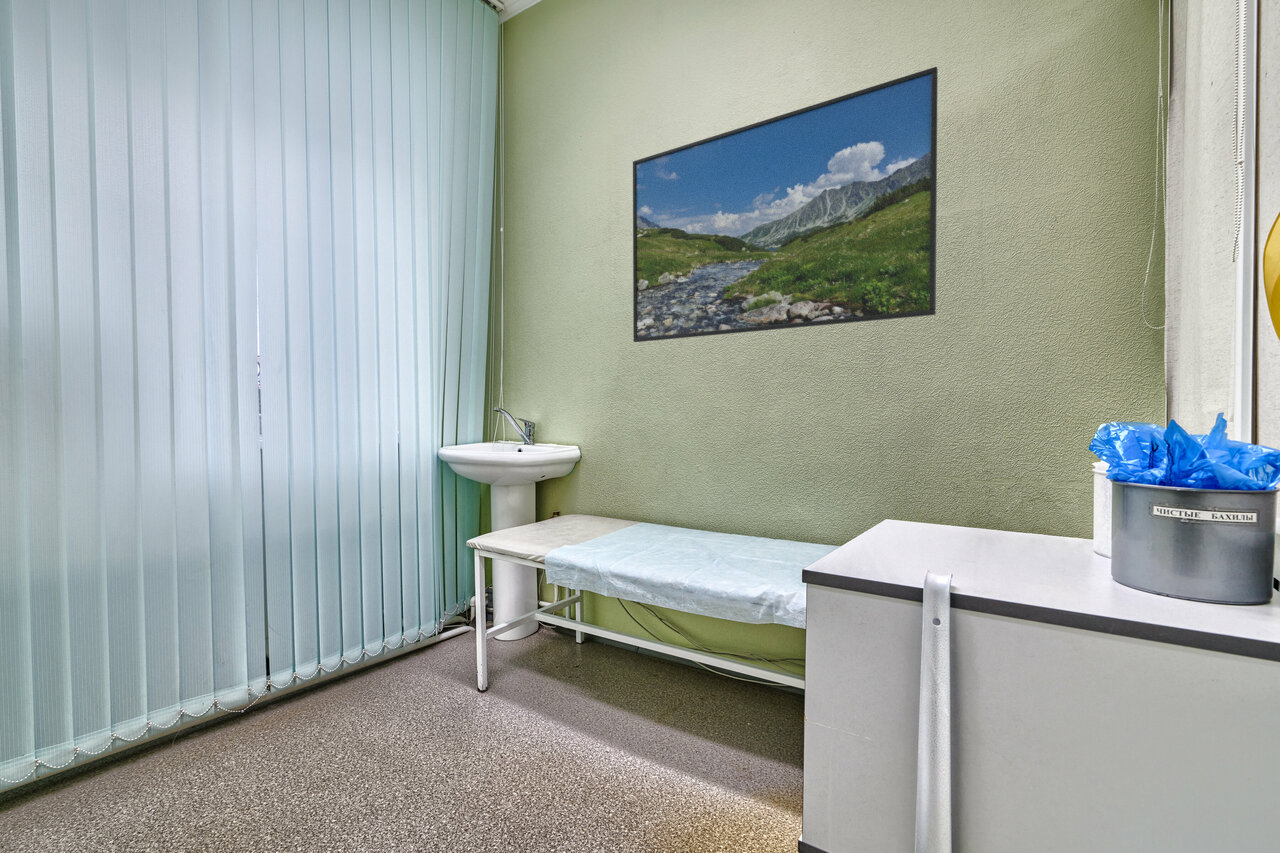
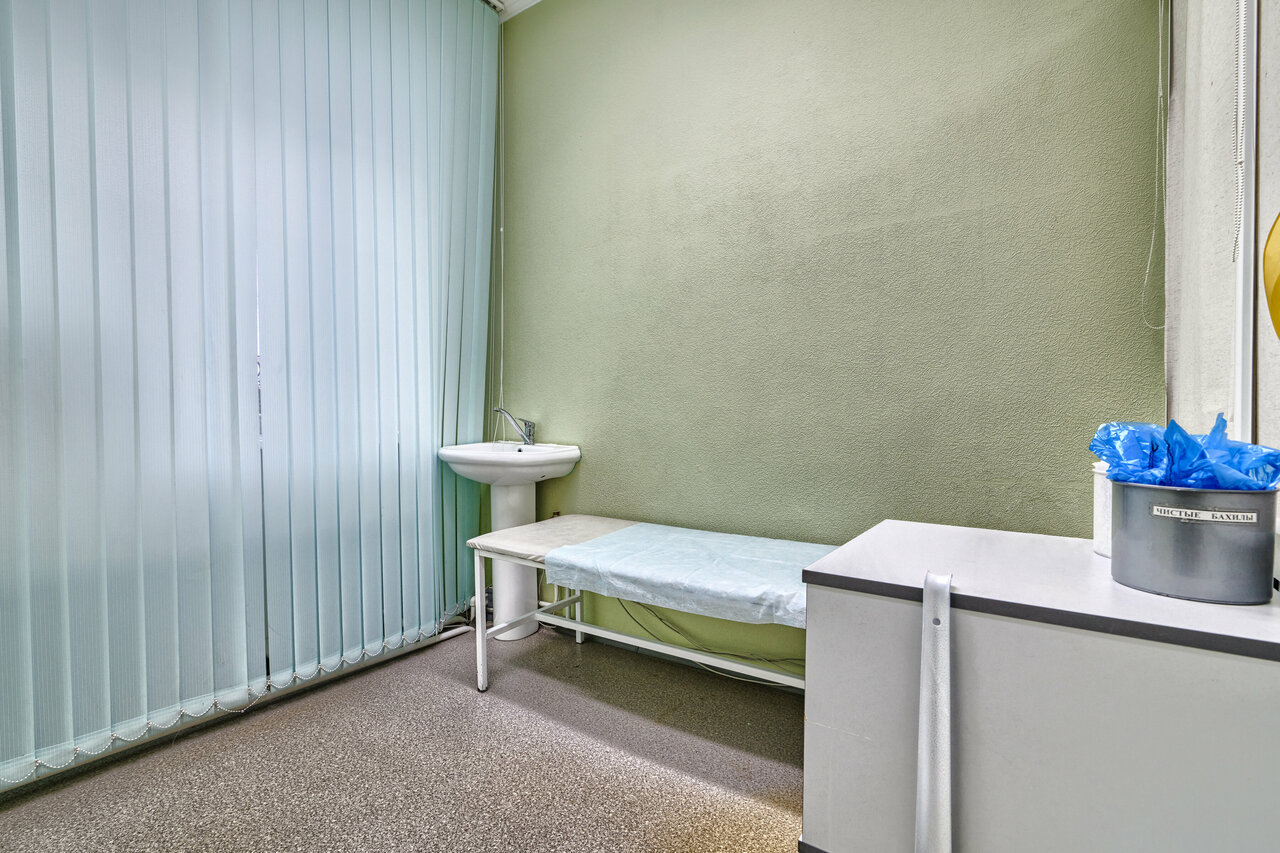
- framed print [632,66,939,343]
